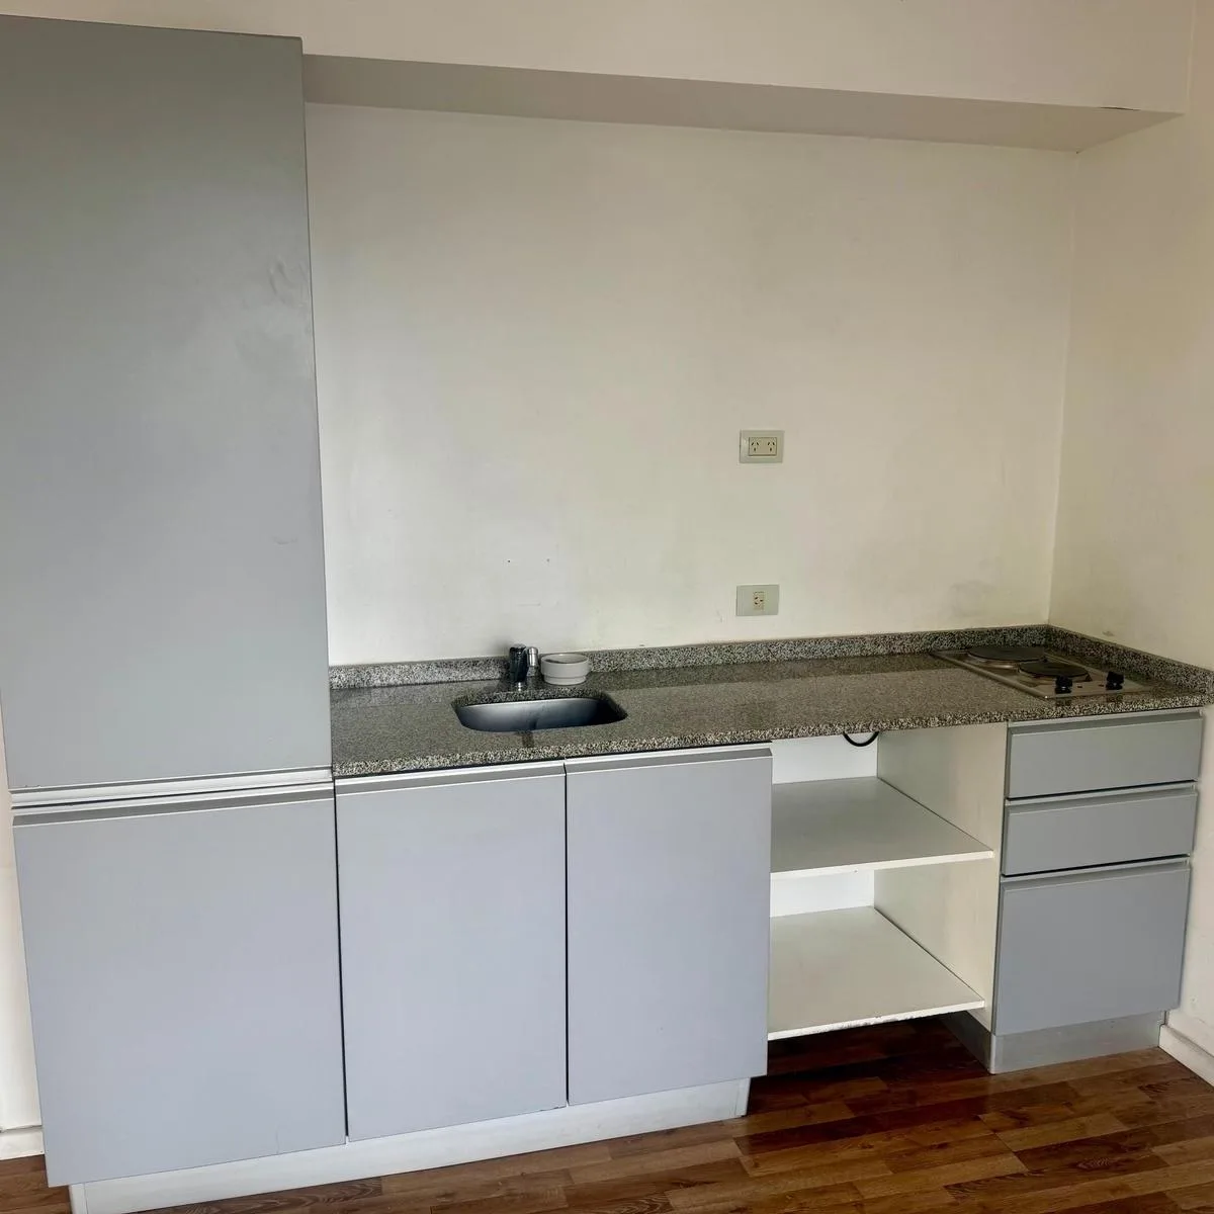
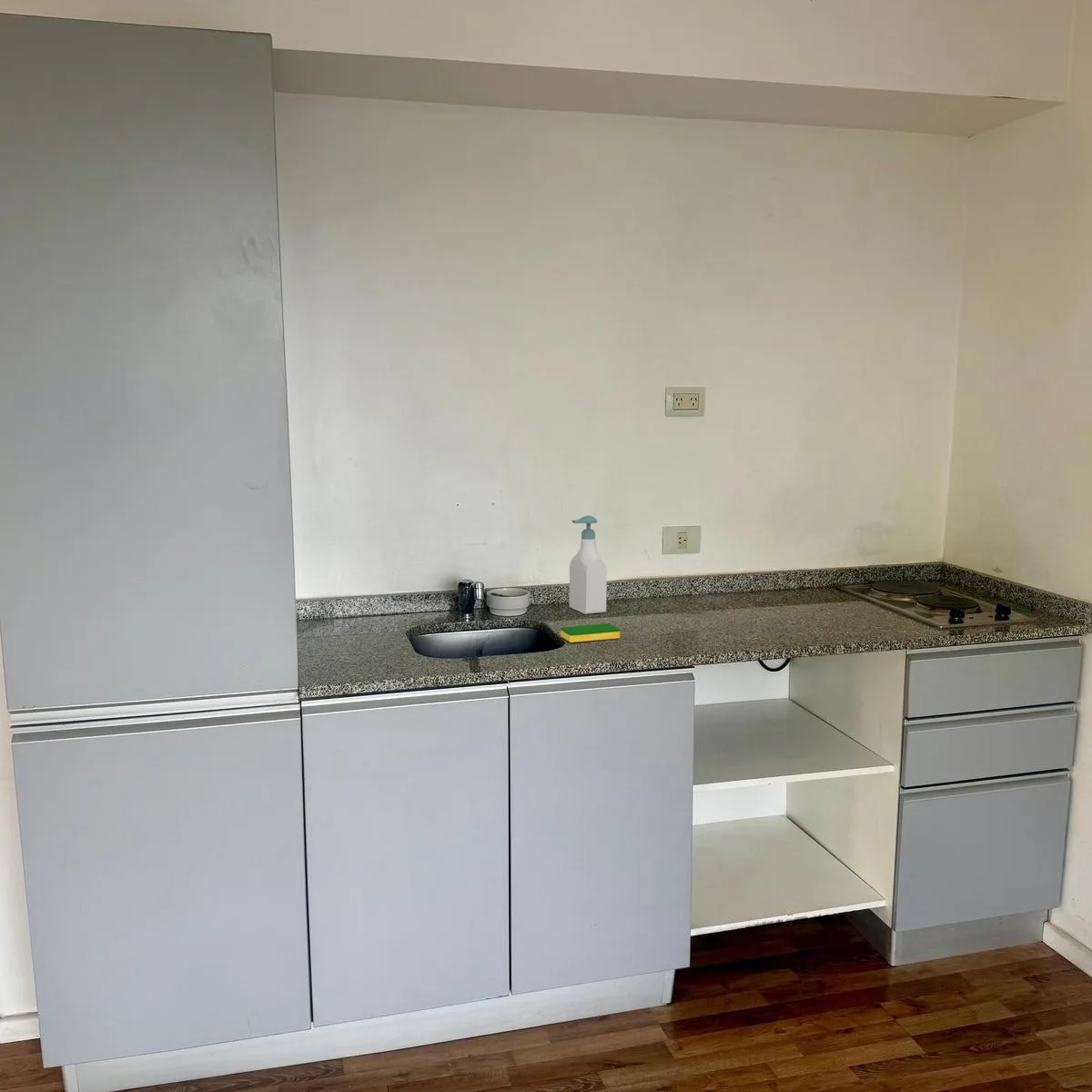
+ dish sponge [560,622,621,643]
+ soap bottle [569,515,608,615]
